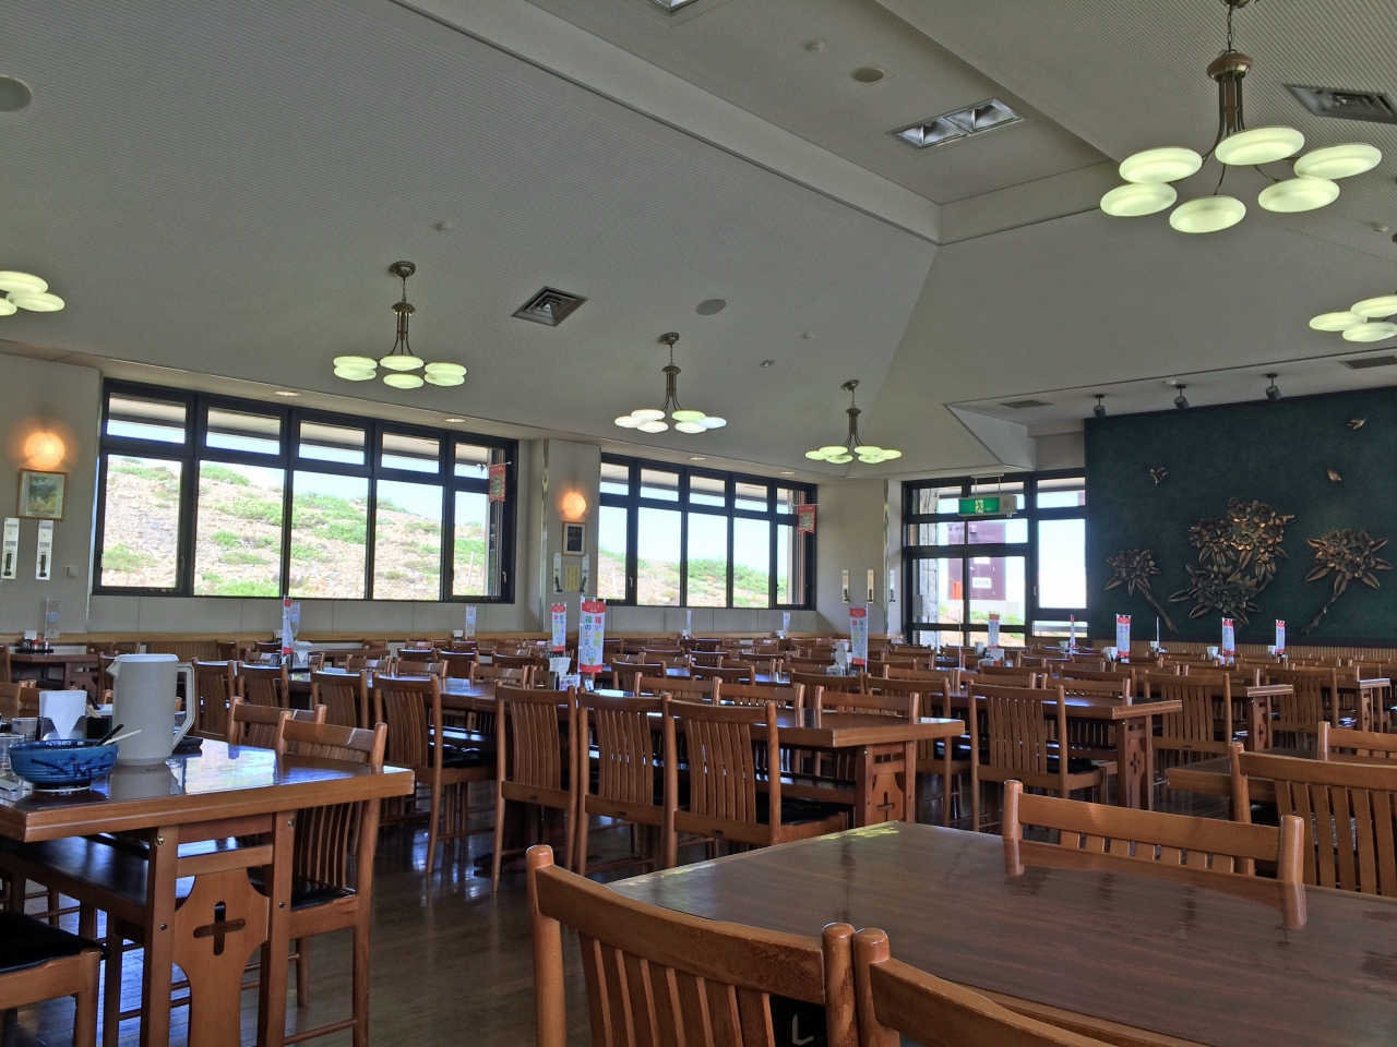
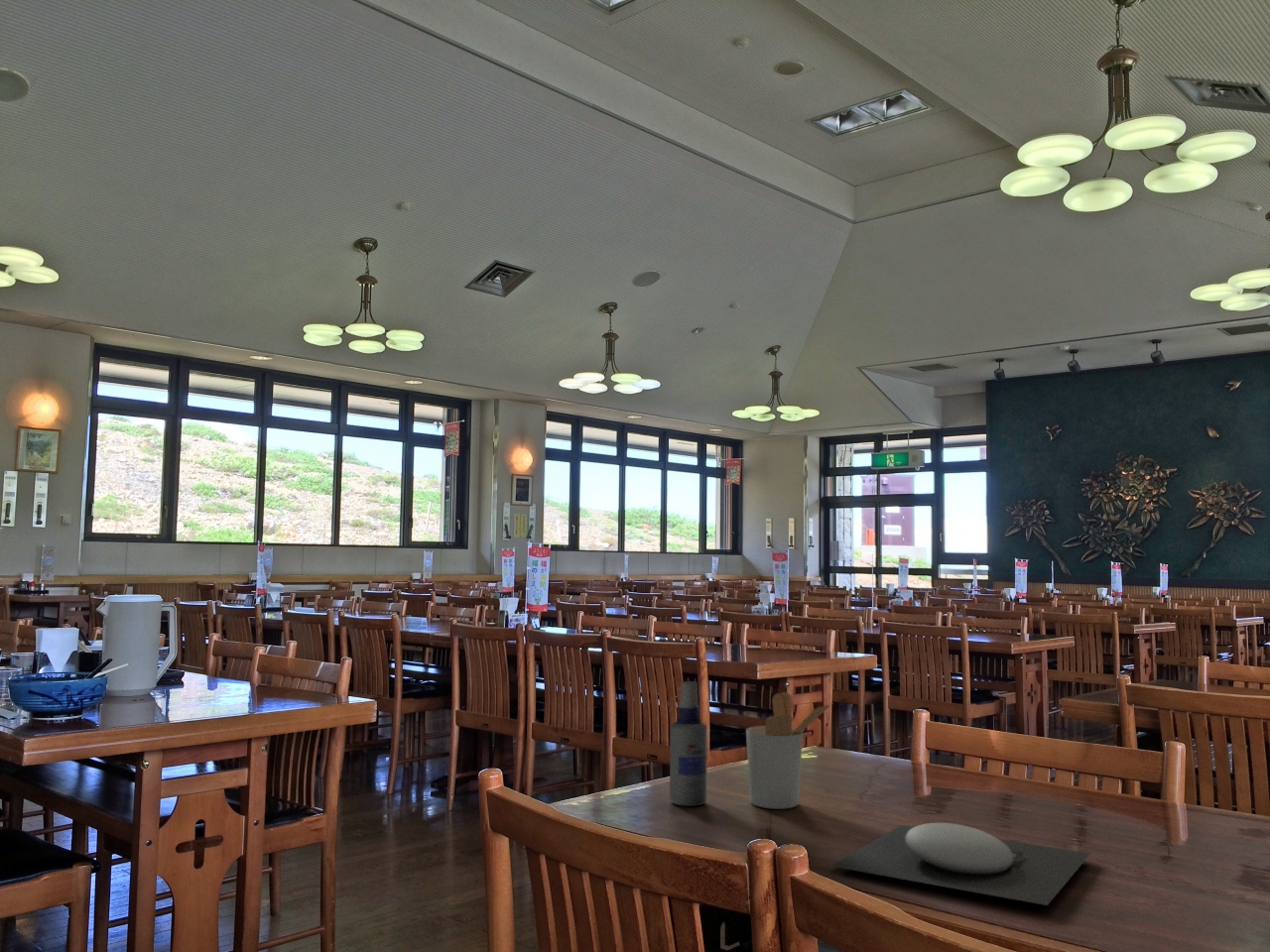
+ spray bottle [669,680,708,807]
+ utensil holder [745,691,833,810]
+ plate [830,822,1092,906]
